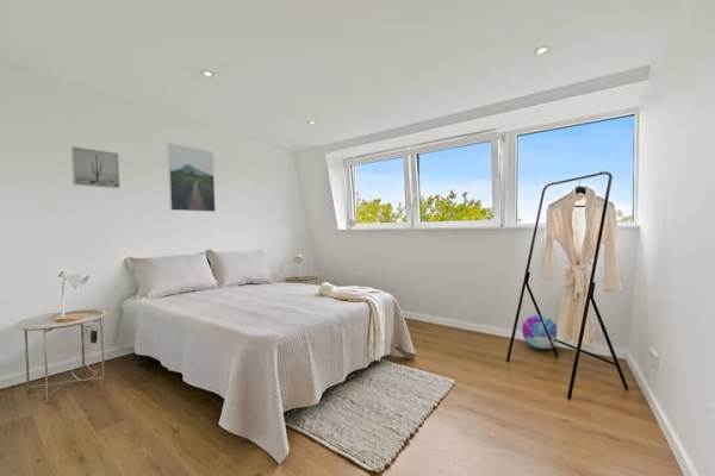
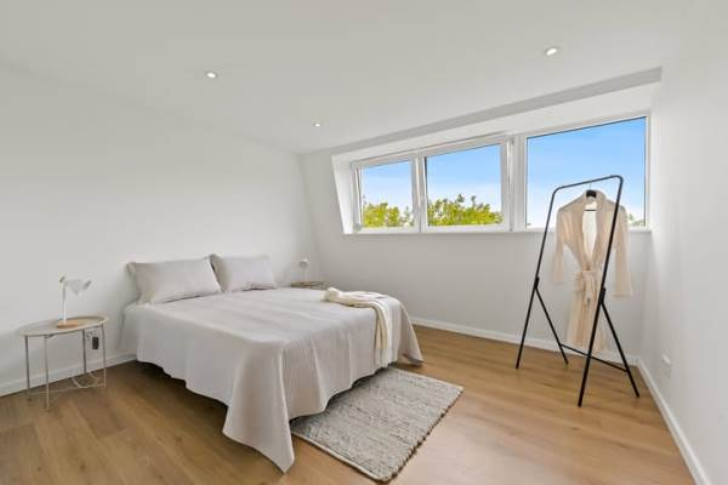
- wall art [70,145,120,189]
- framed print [166,143,217,213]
- decorative ball [521,314,558,350]
